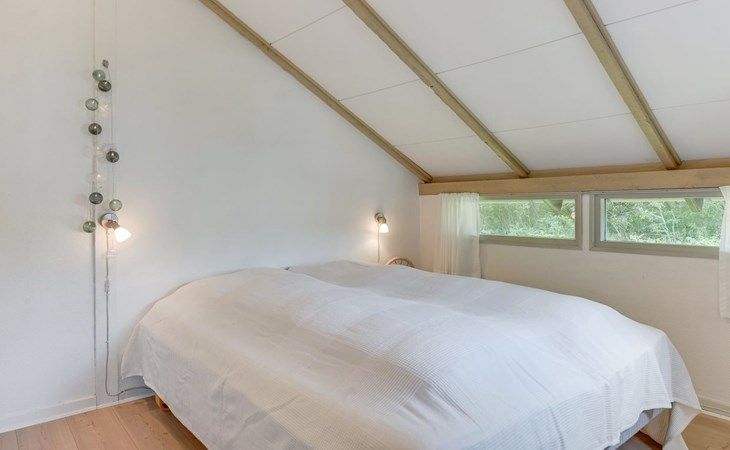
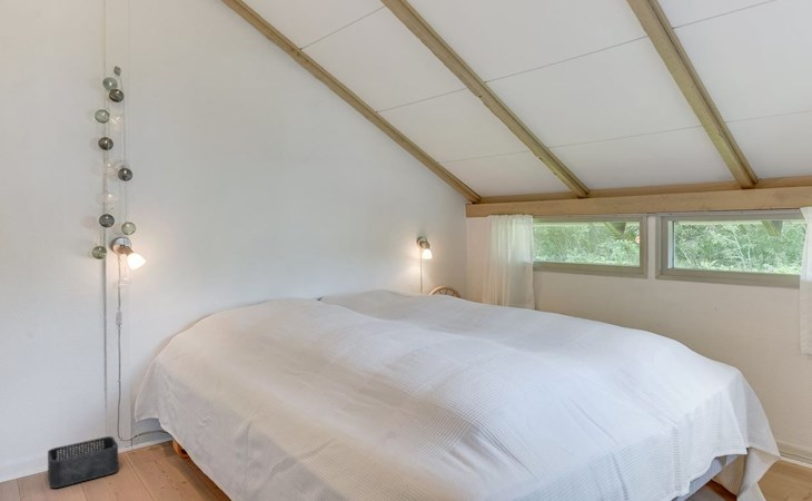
+ storage bin [47,435,119,489]
